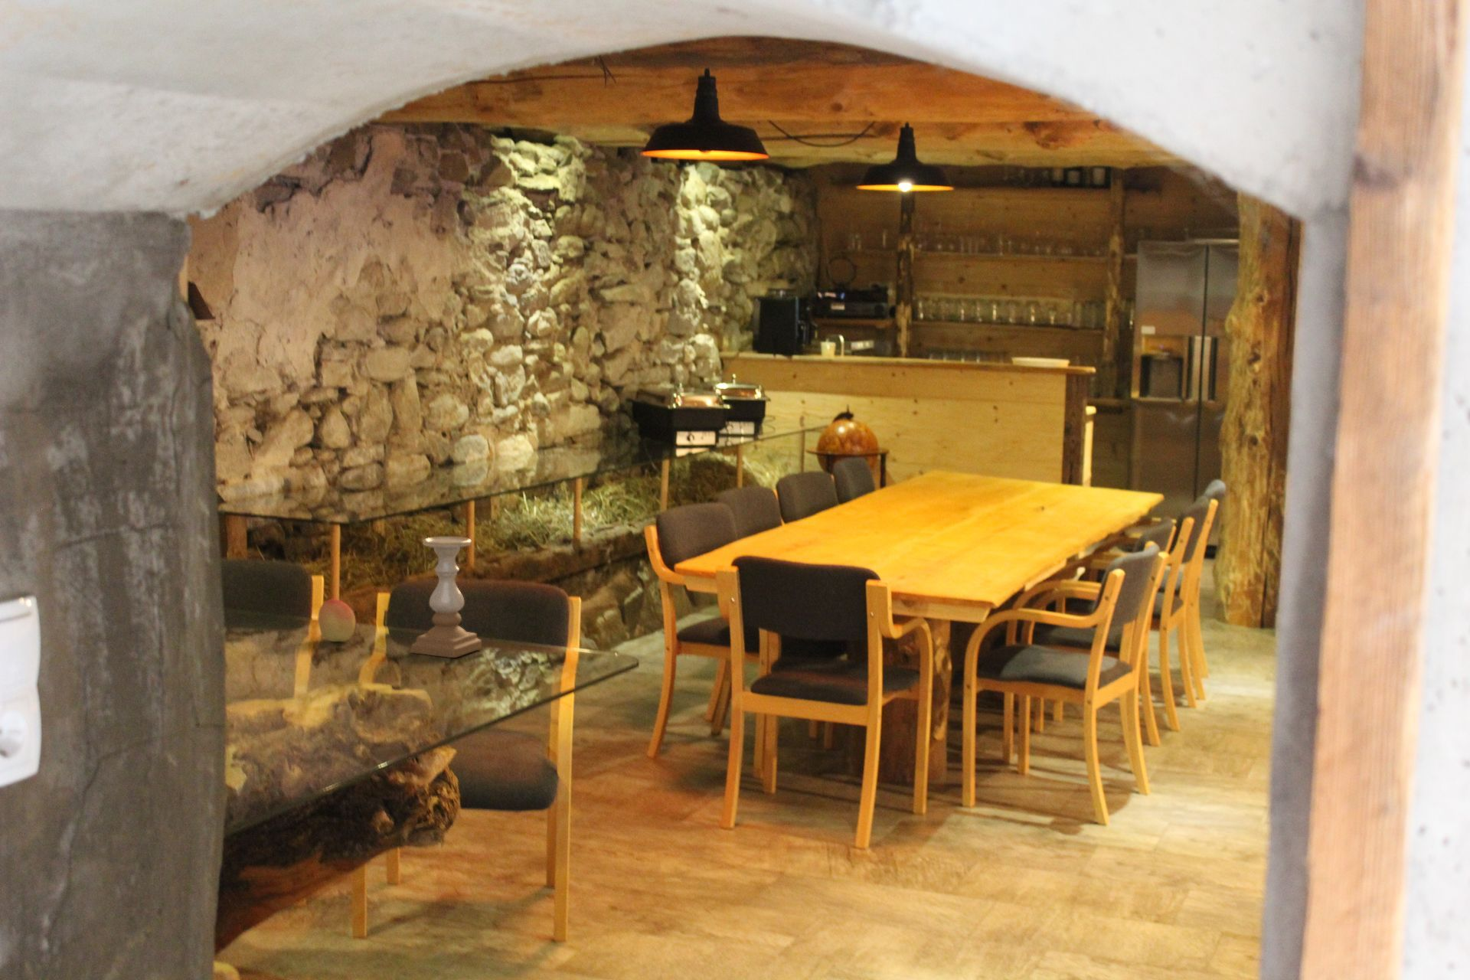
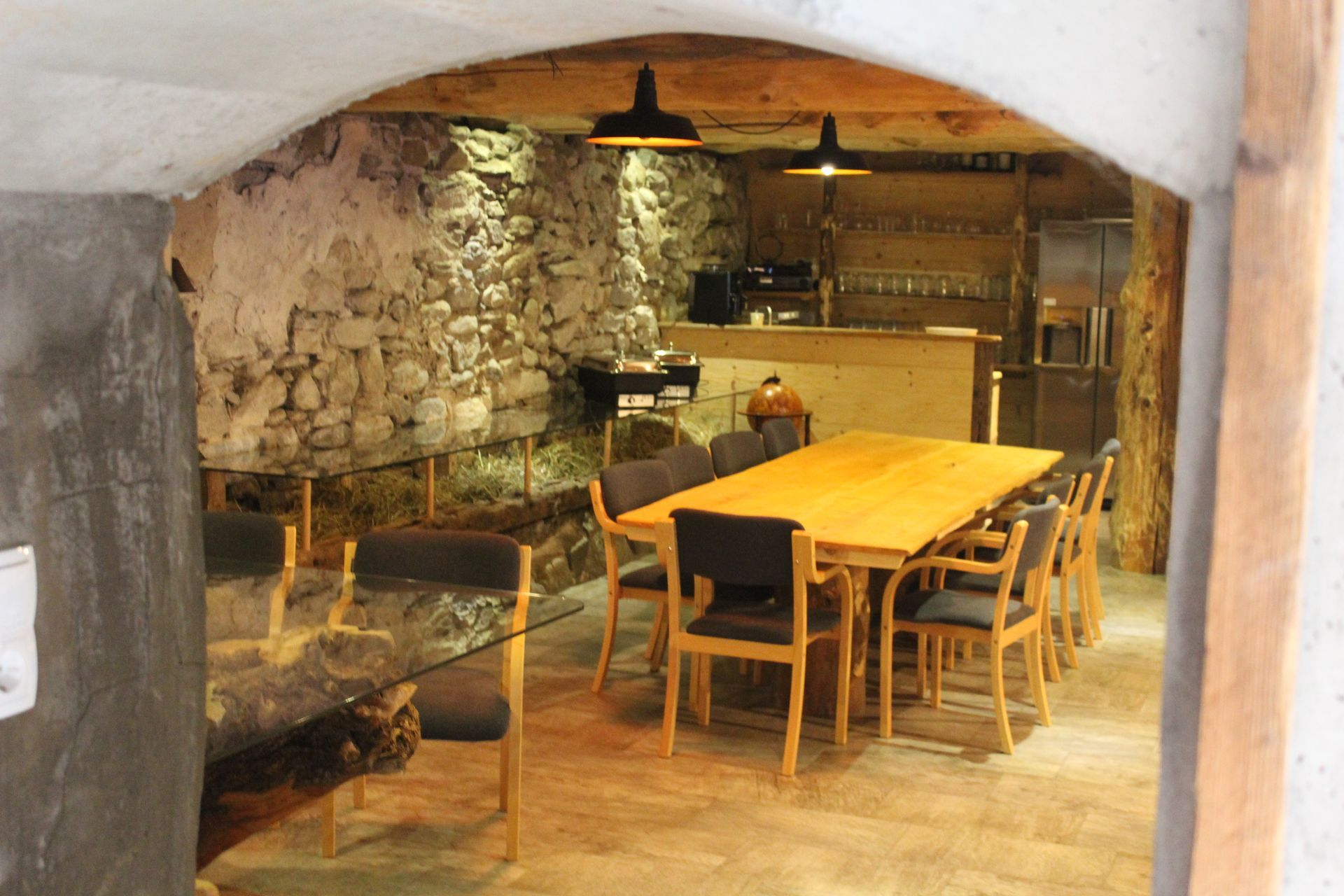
- candle holder [410,536,482,658]
- fruit [317,598,355,642]
